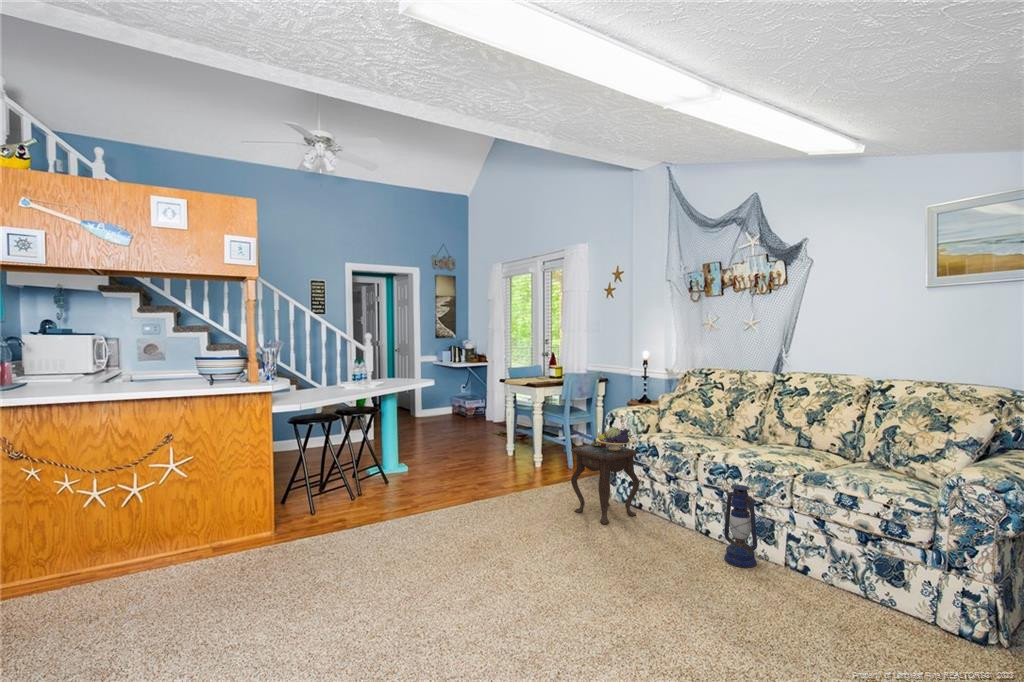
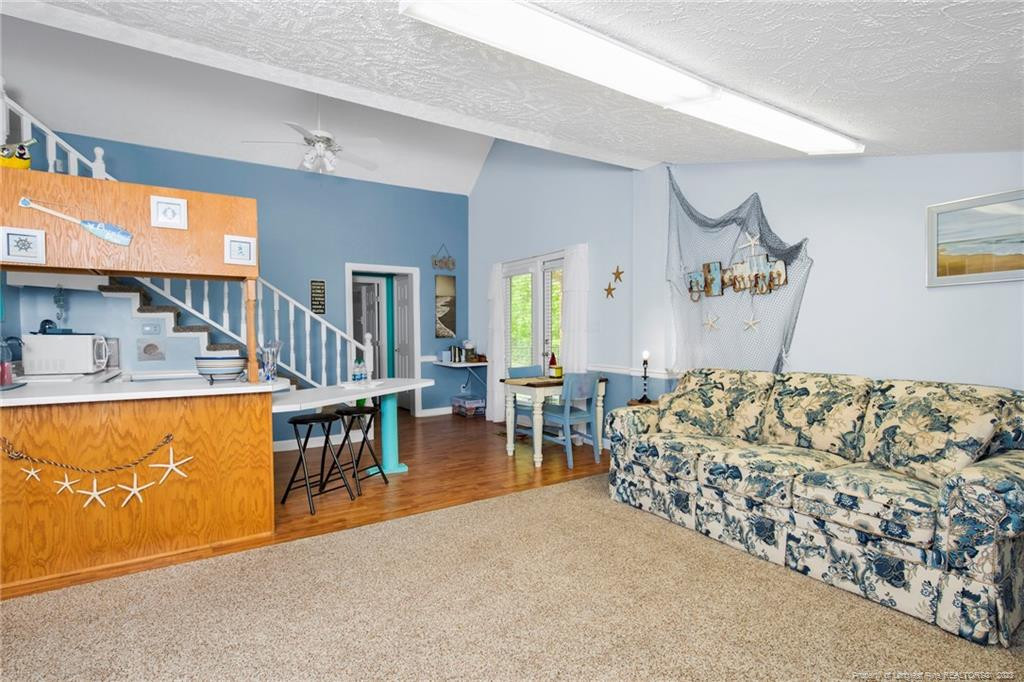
- lantern [723,476,758,569]
- side table [570,426,640,525]
